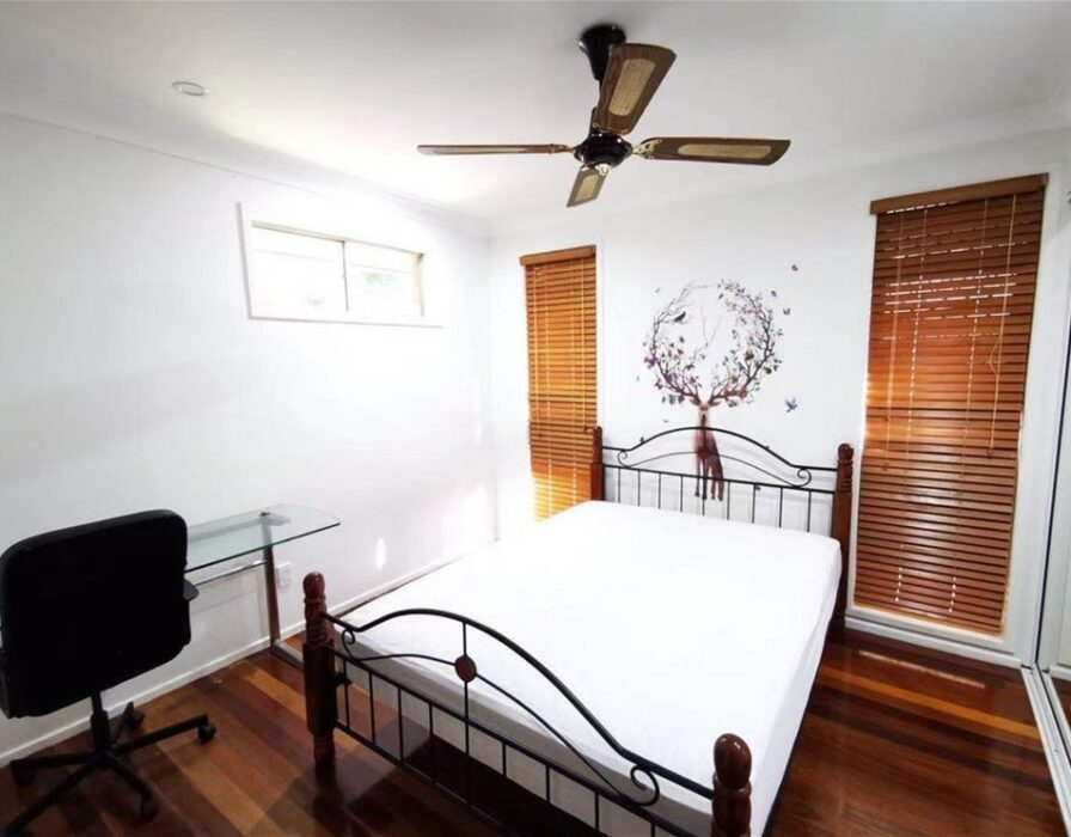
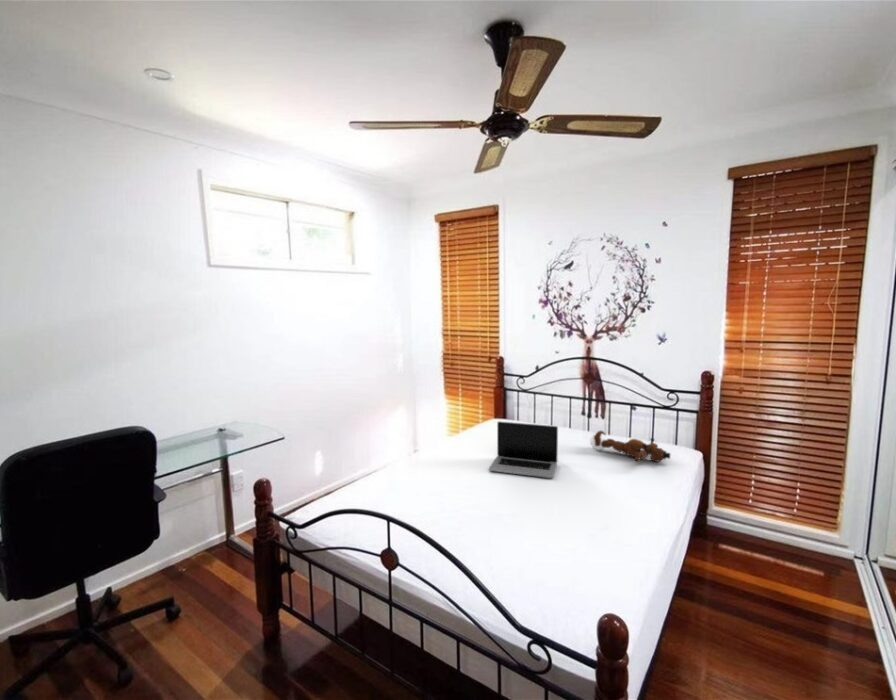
+ teddy bear [589,430,671,463]
+ laptop [488,420,559,479]
